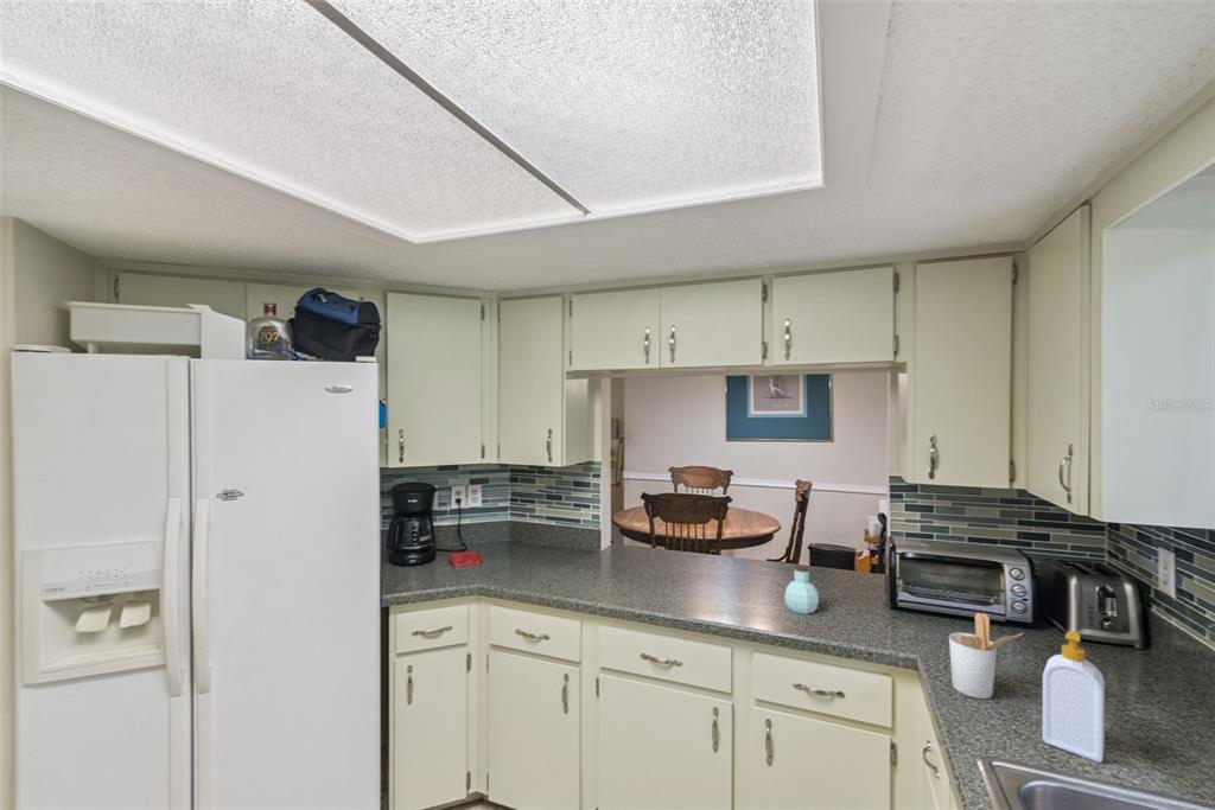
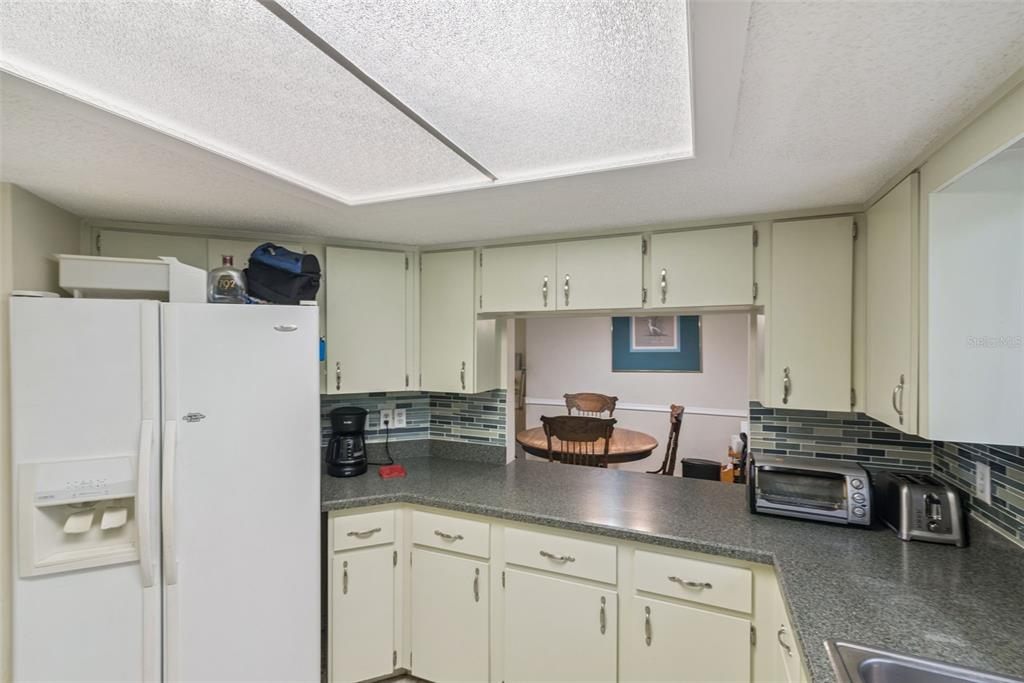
- soap bottle [1042,630,1106,764]
- utensil holder [948,612,1024,700]
- jar [783,563,820,616]
